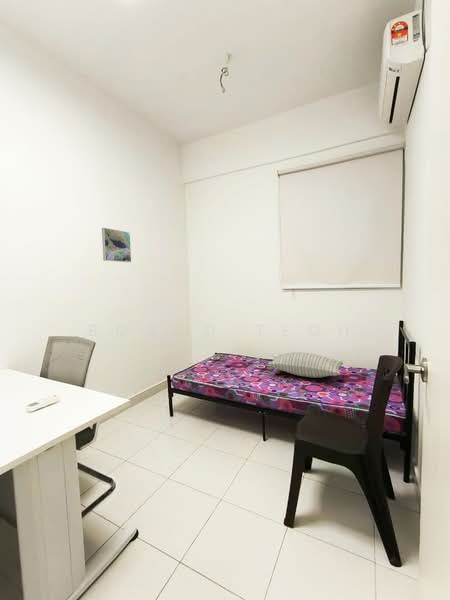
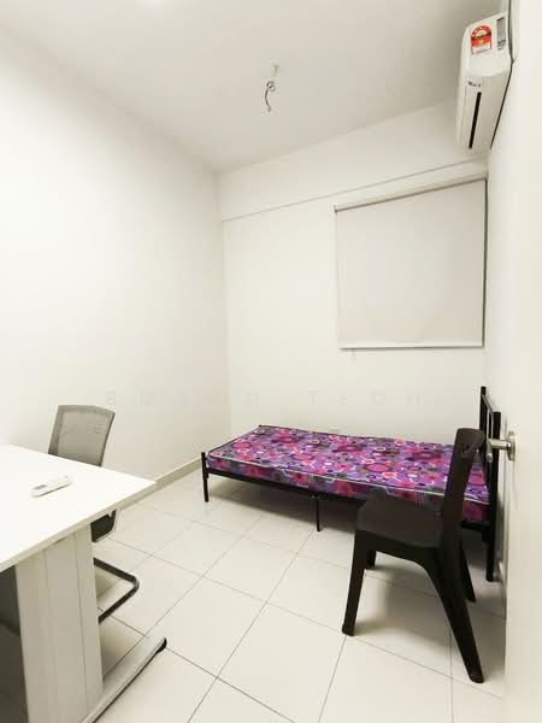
- pillow [267,351,344,379]
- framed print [101,227,132,263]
